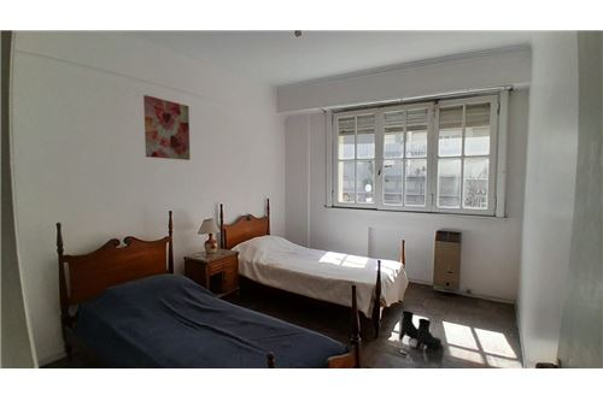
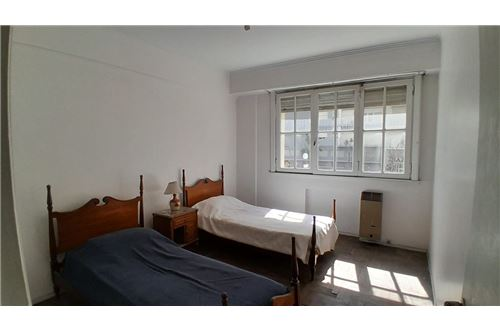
- boots [399,309,443,350]
- wall art [142,94,191,161]
